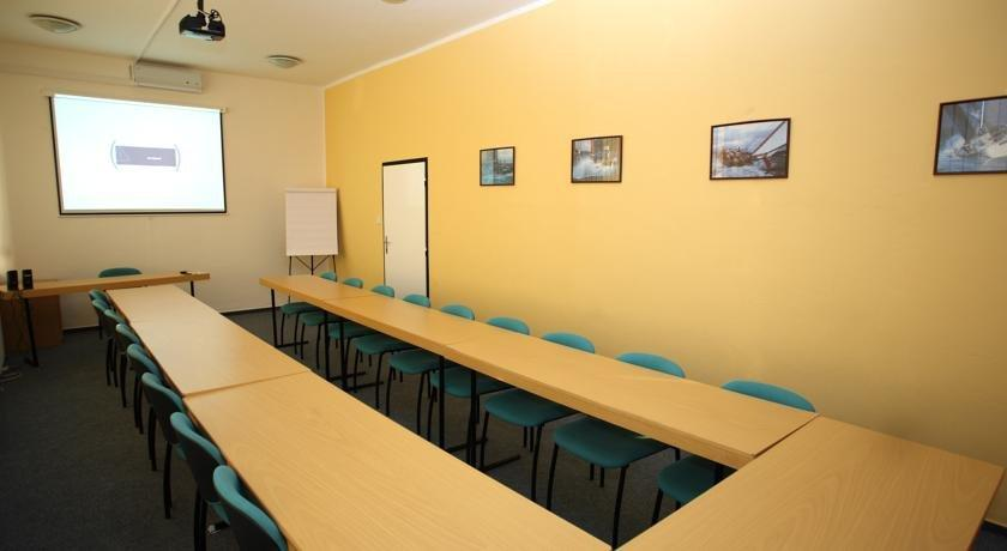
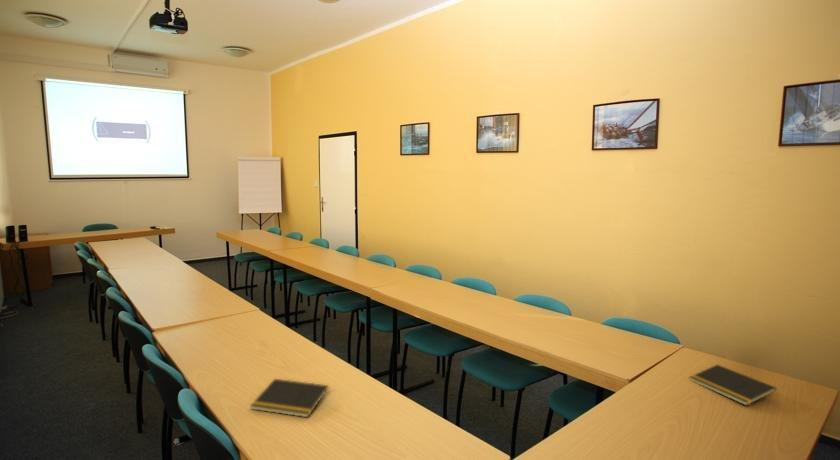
+ notepad [689,364,778,407]
+ notepad [249,378,329,418]
